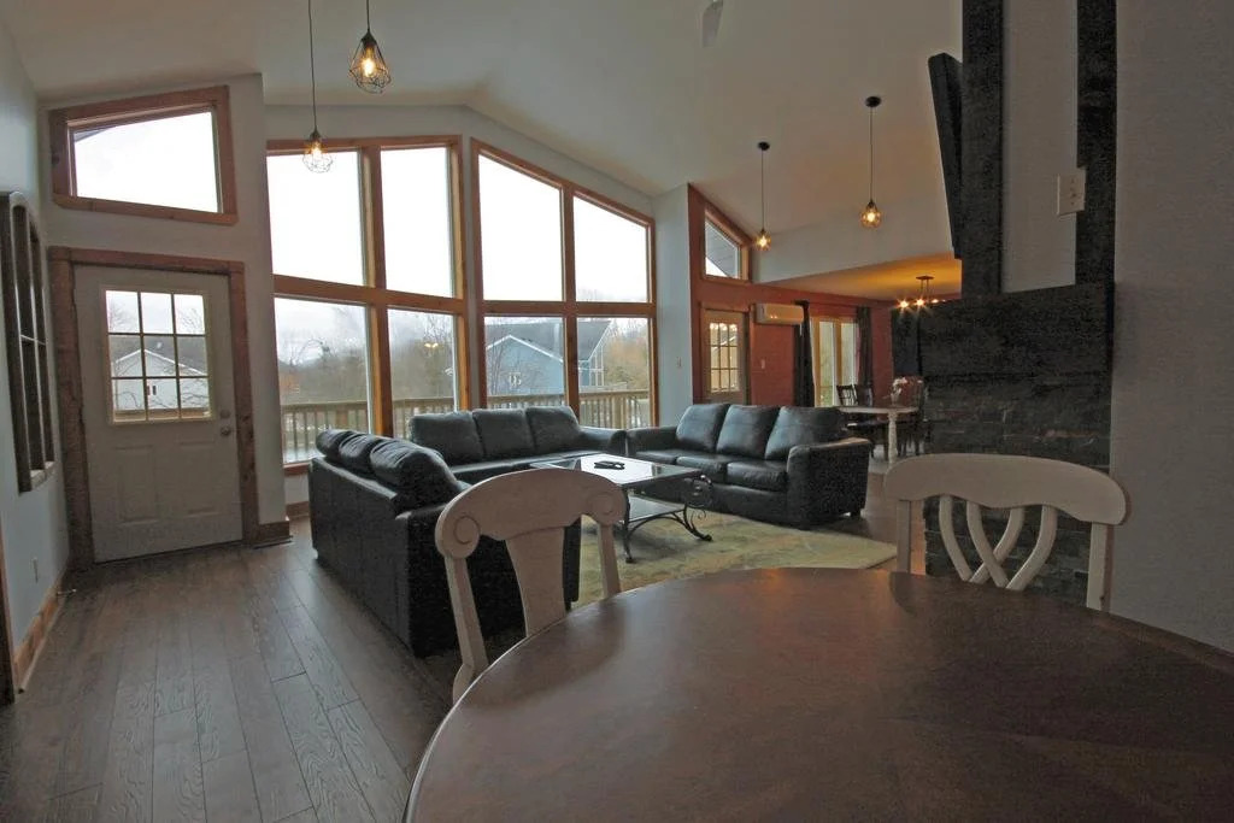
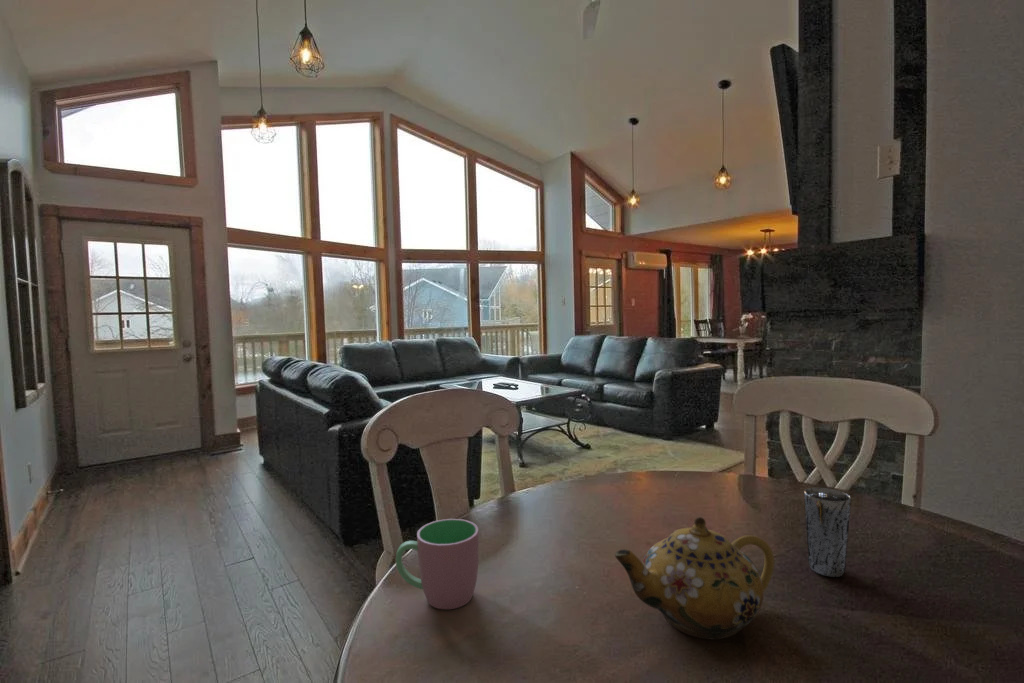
+ cup [395,518,480,610]
+ teapot [614,516,775,640]
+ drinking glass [803,487,852,578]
